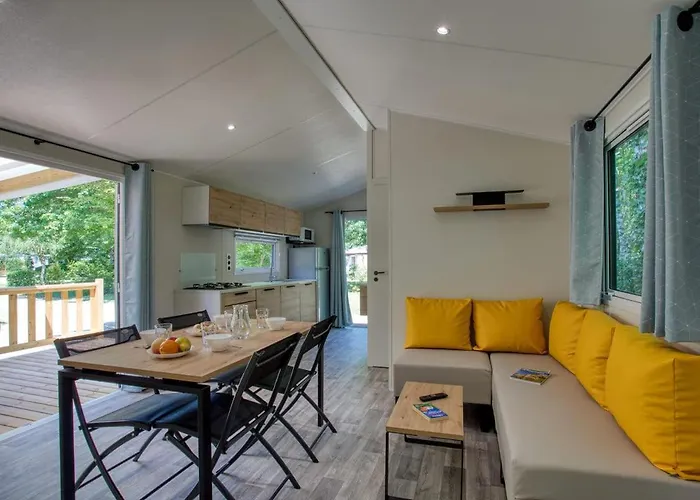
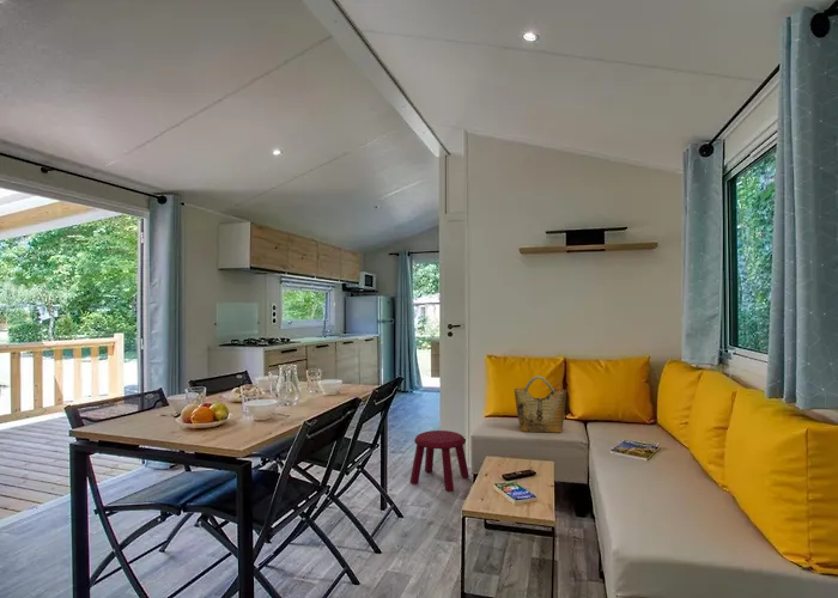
+ stool [409,429,470,493]
+ grocery bag [514,374,567,434]
